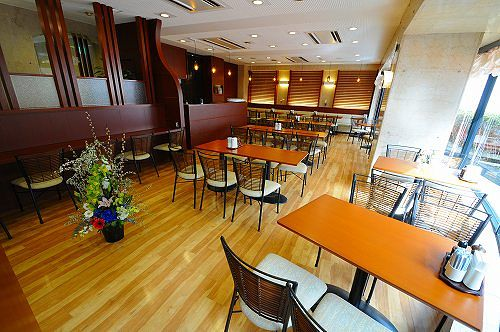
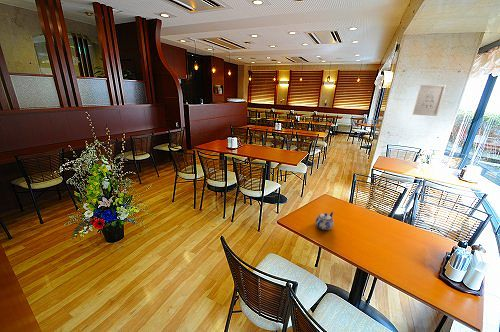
+ wall art [412,84,447,117]
+ teapot [314,211,335,231]
